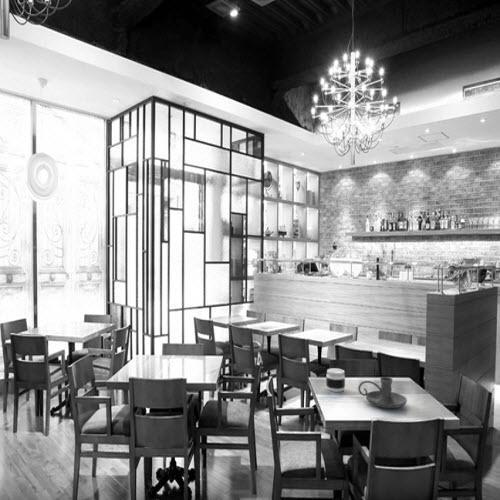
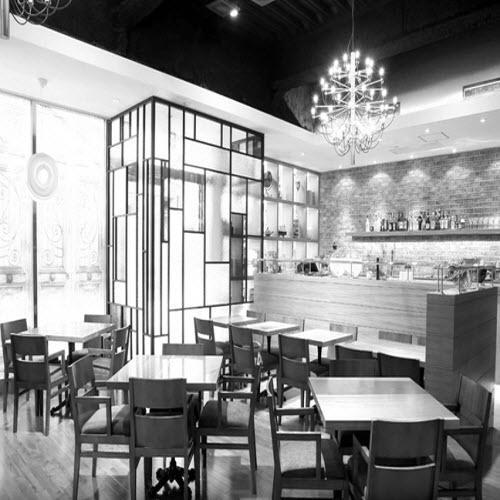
- candle holder [357,376,408,409]
- jar [325,367,346,393]
